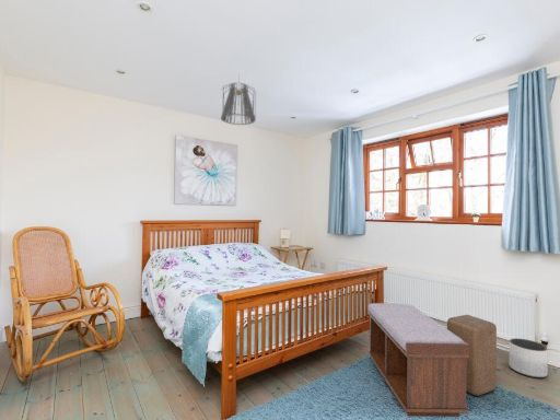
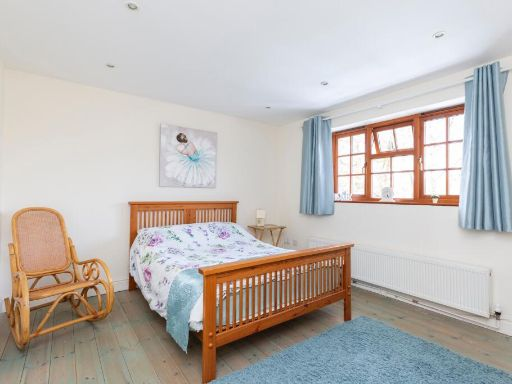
- planter [508,337,549,378]
- pendant light [220,72,257,126]
- stool [446,314,498,397]
- bench [366,302,470,418]
